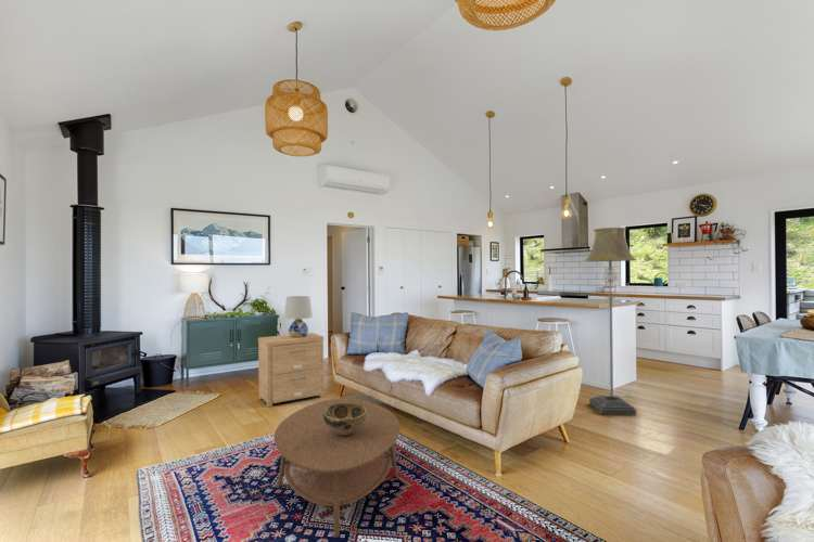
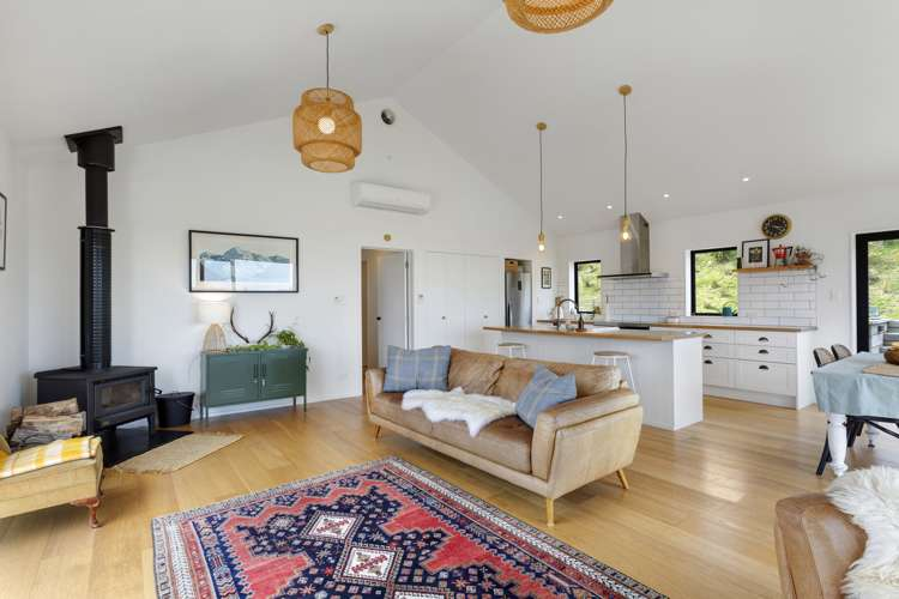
- table lamp [283,295,314,338]
- floor lamp [584,227,637,416]
- coffee table [274,397,400,539]
- decorative bowl [323,403,367,435]
- side table [257,332,325,408]
